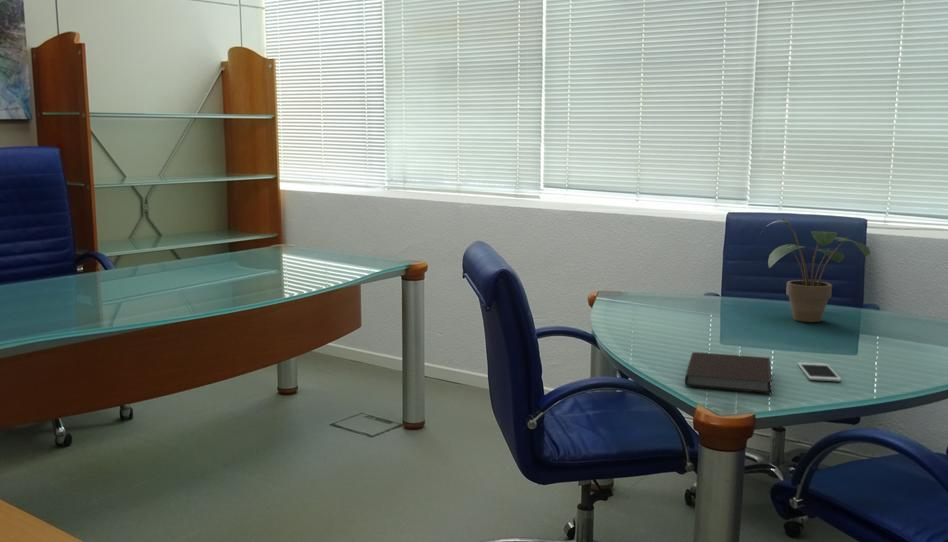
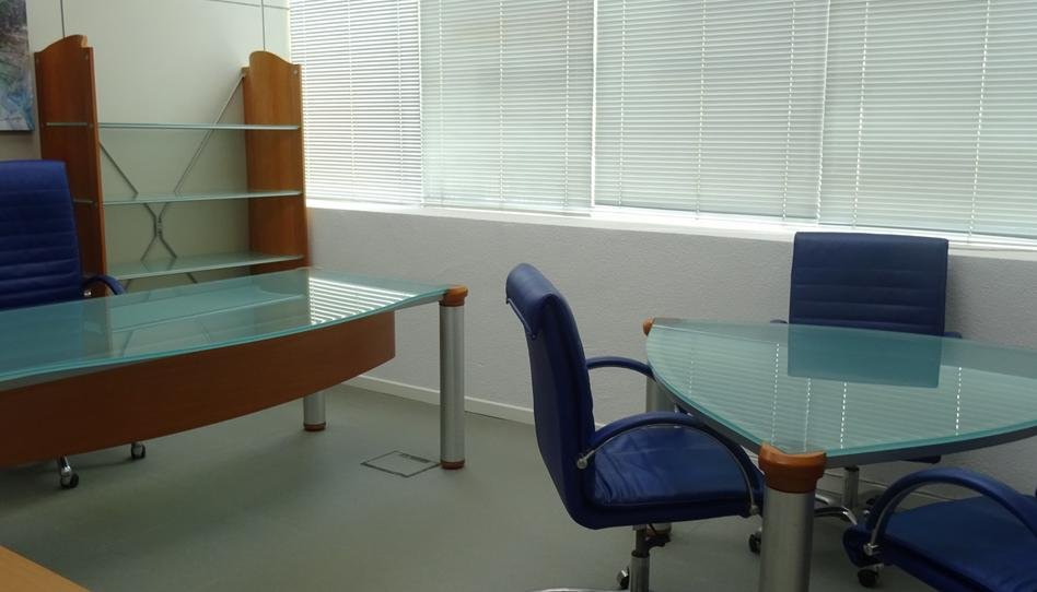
- notebook [684,351,773,395]
- cell phone [797,362,842,382]
- potted plant [758,218,871,323]
